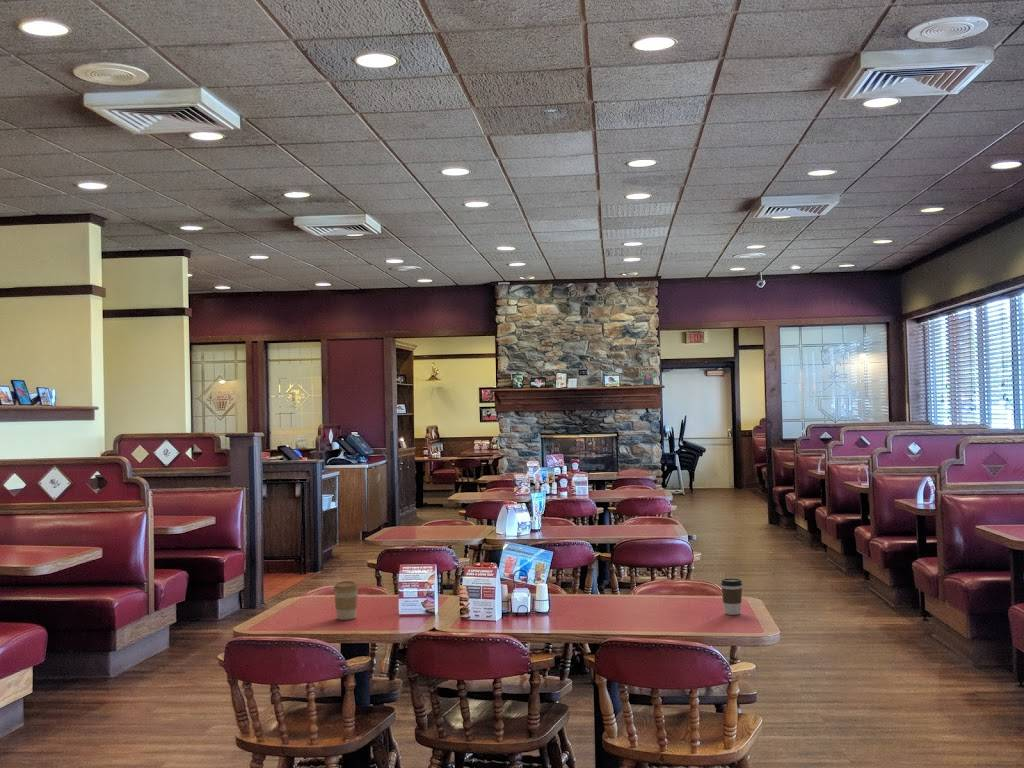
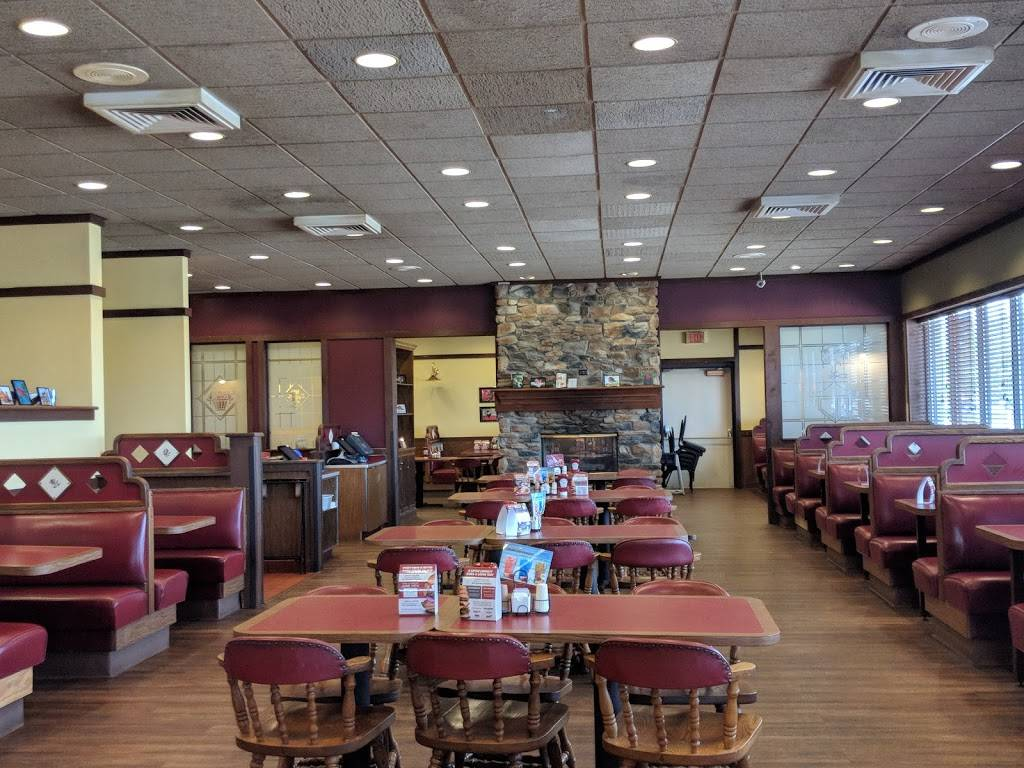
- coffee cup [720,577,743,616]
- coffee cup [332,580,360,621]
